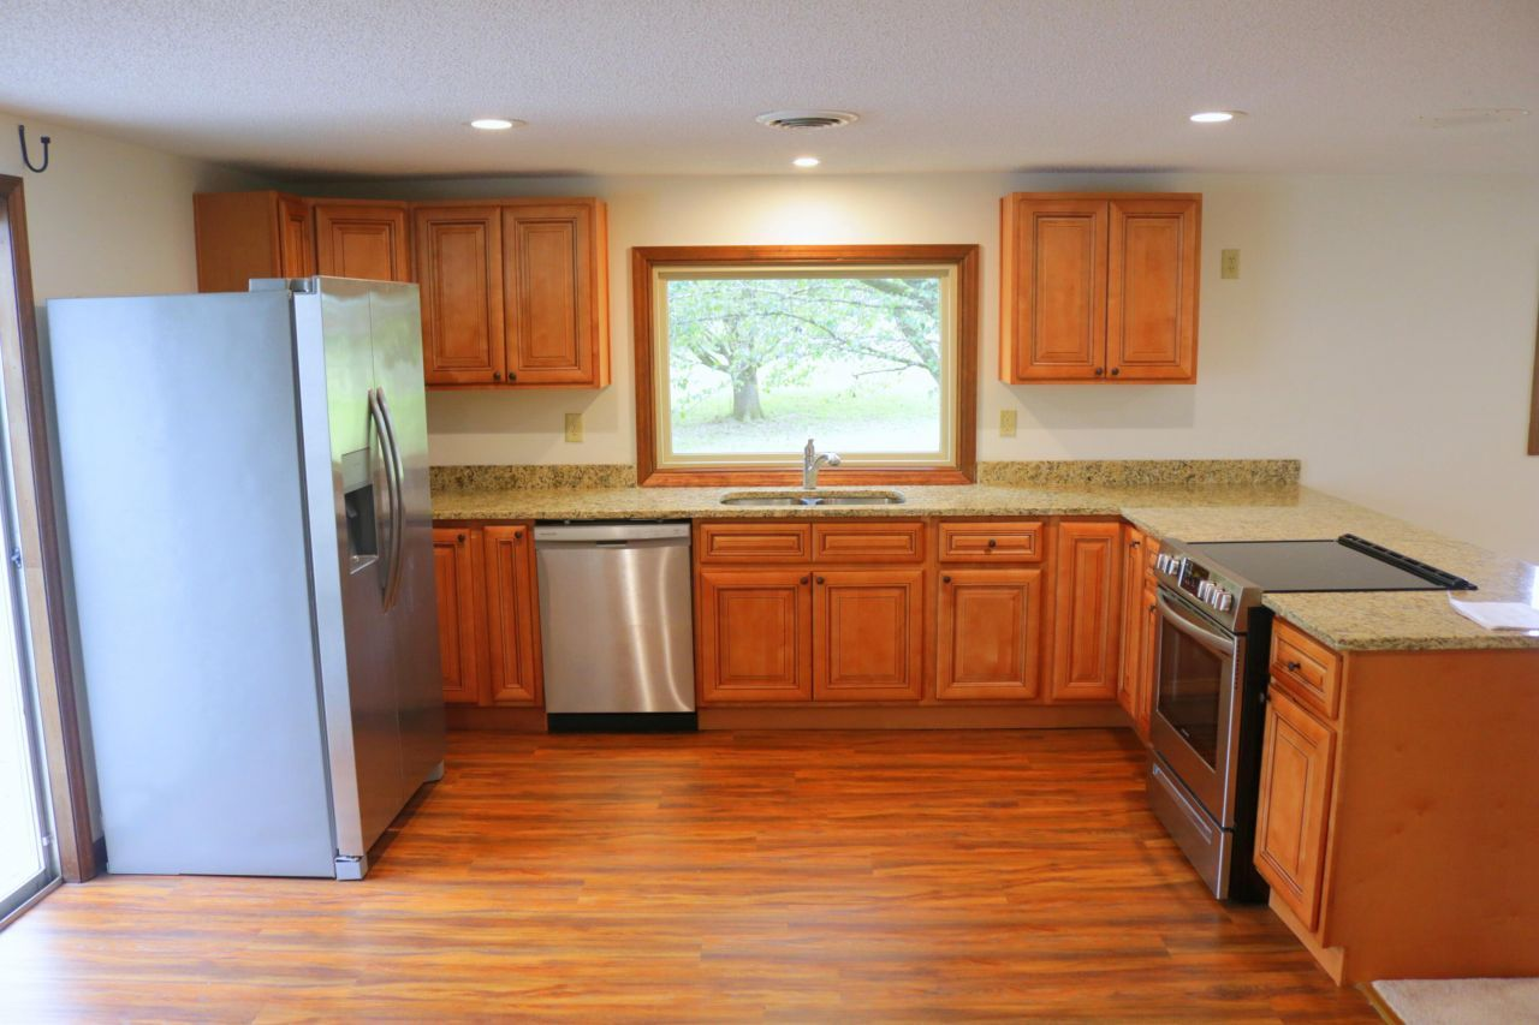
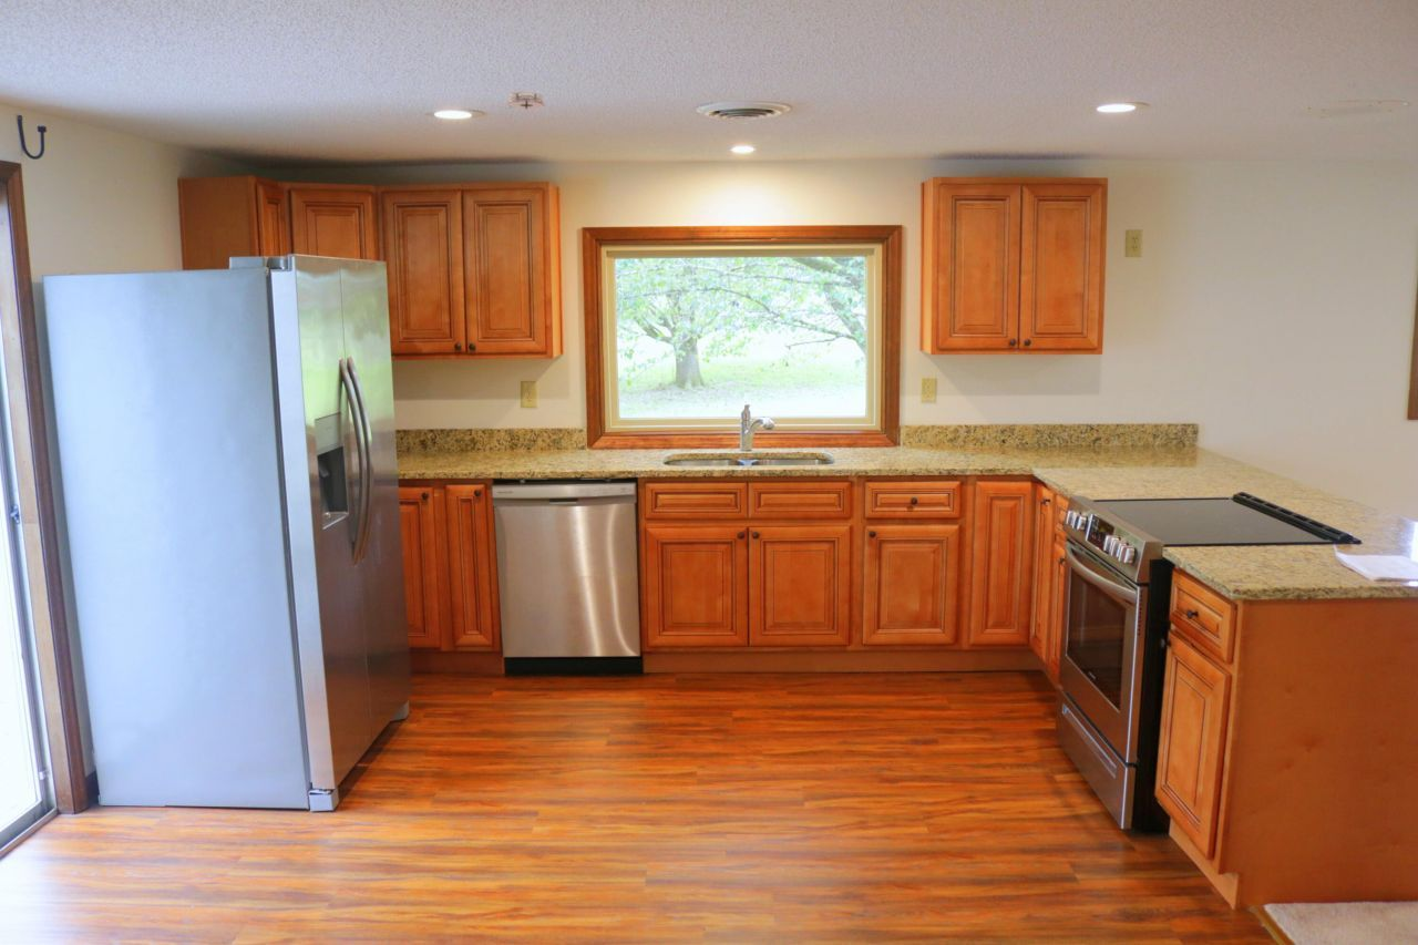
+ smoke detector [505,91,547,111]
